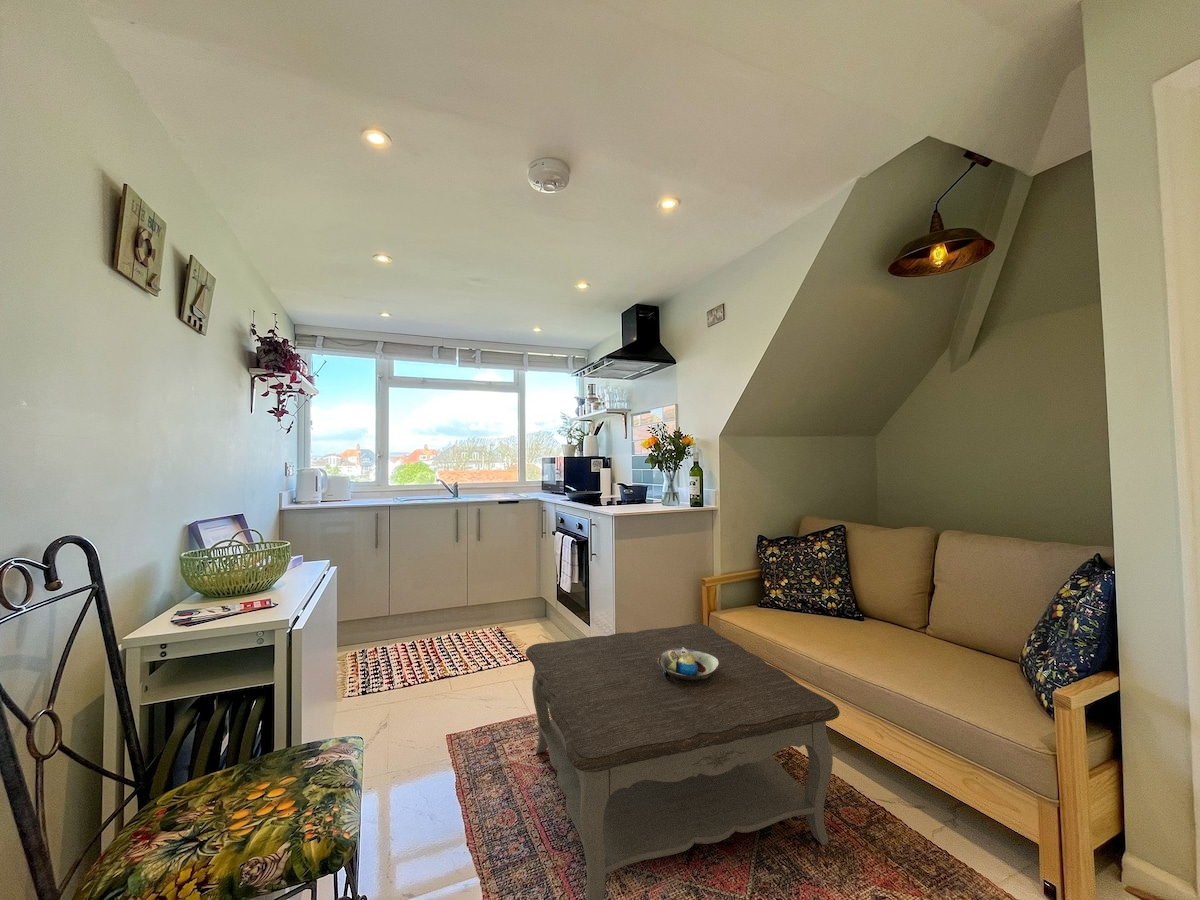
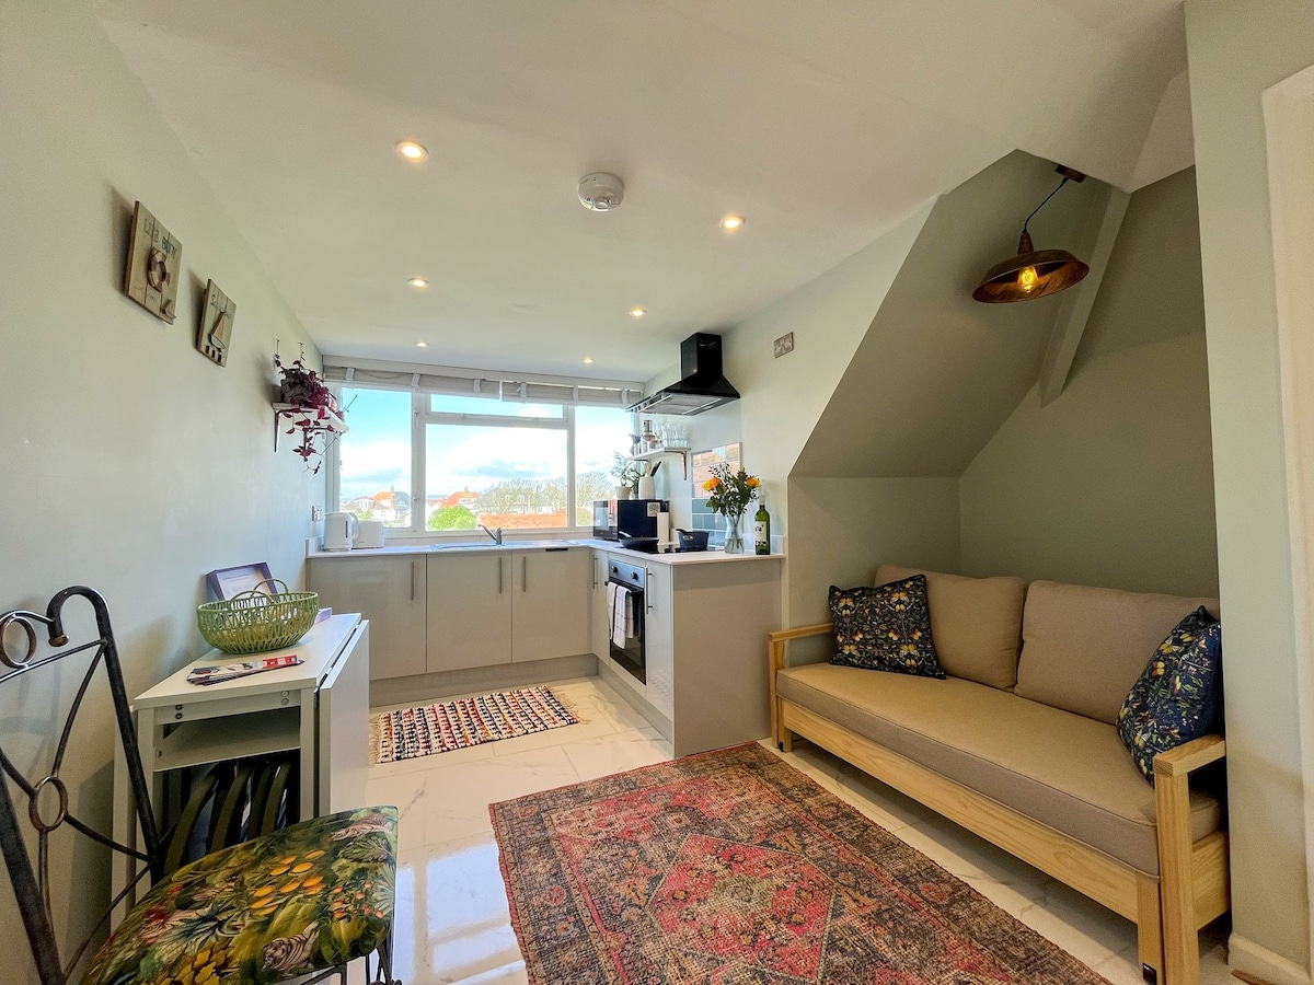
- decorative bowl [658,647,720,680]
- coffee table [525,623,841,900]
